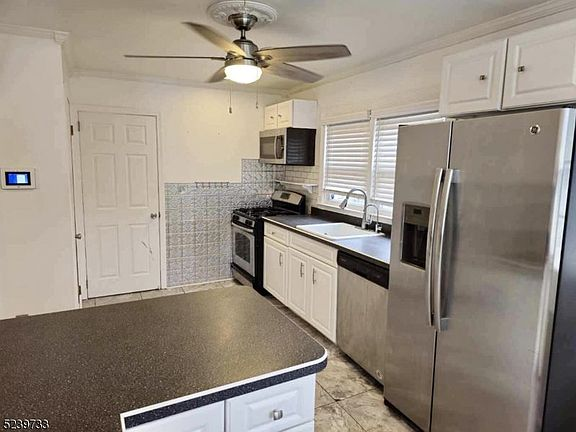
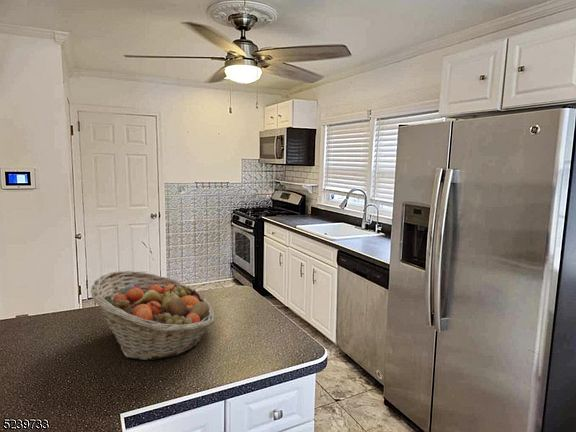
+ fruit basket [90,270,215,361]
